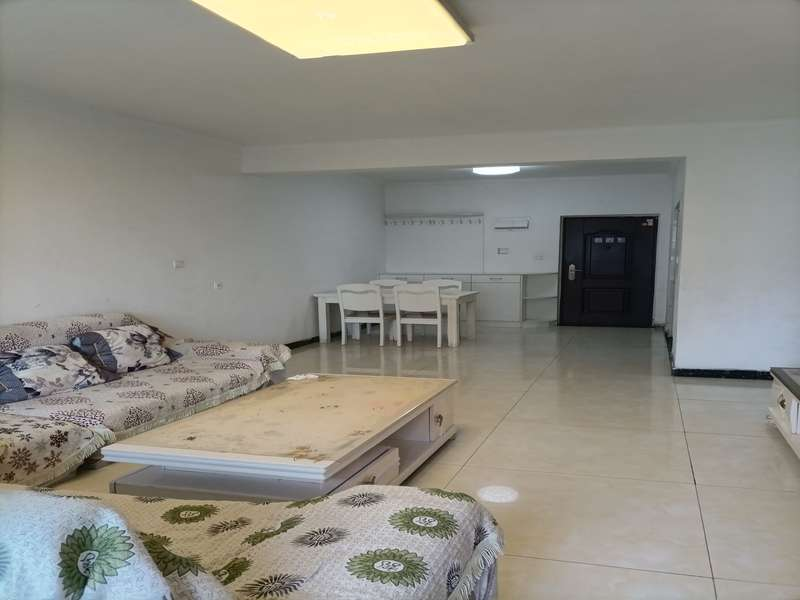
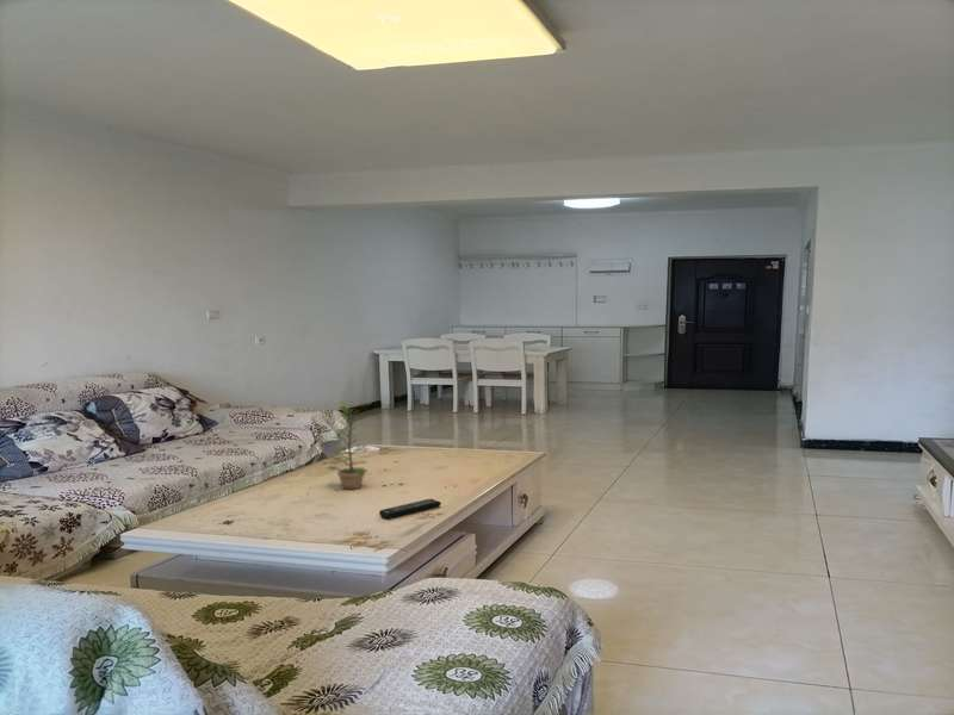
+ remote control [378,498,442,520]
+ plant [326,400,371,490]
